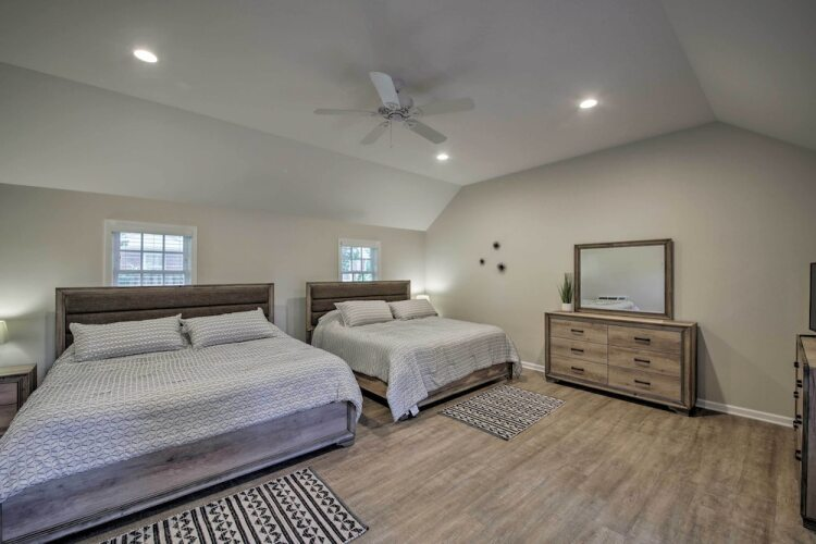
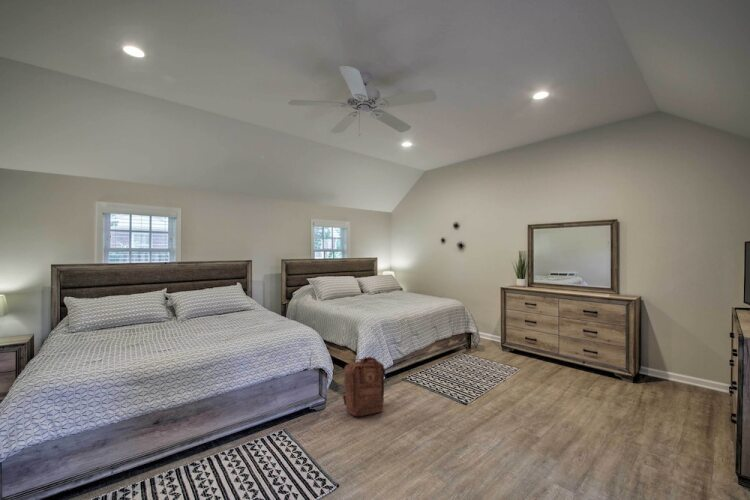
+ backpack [342,356,386,417]
